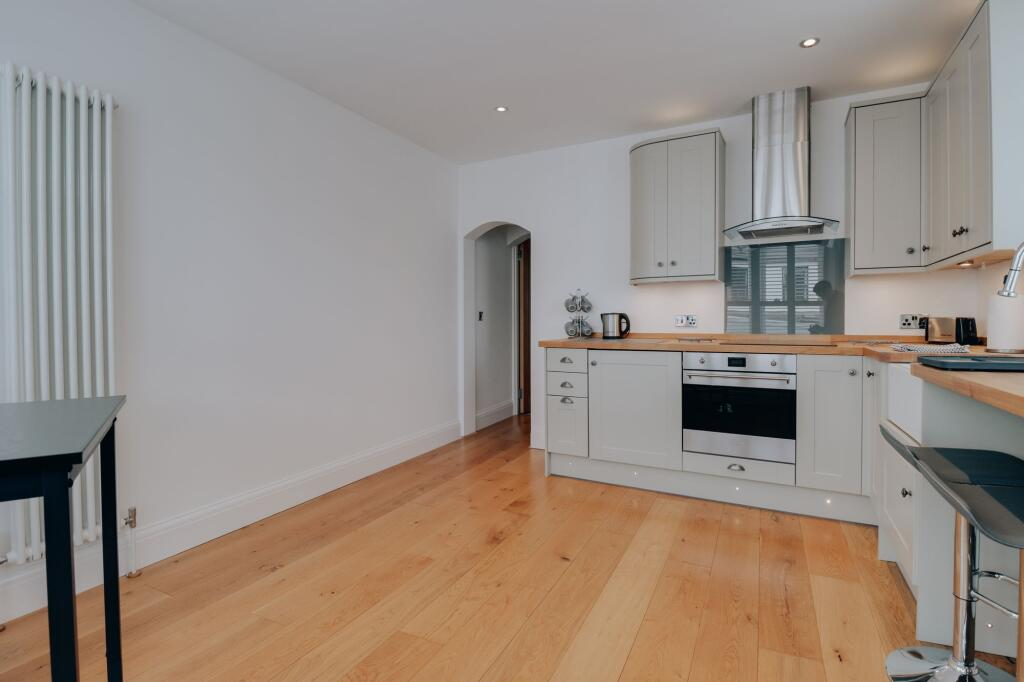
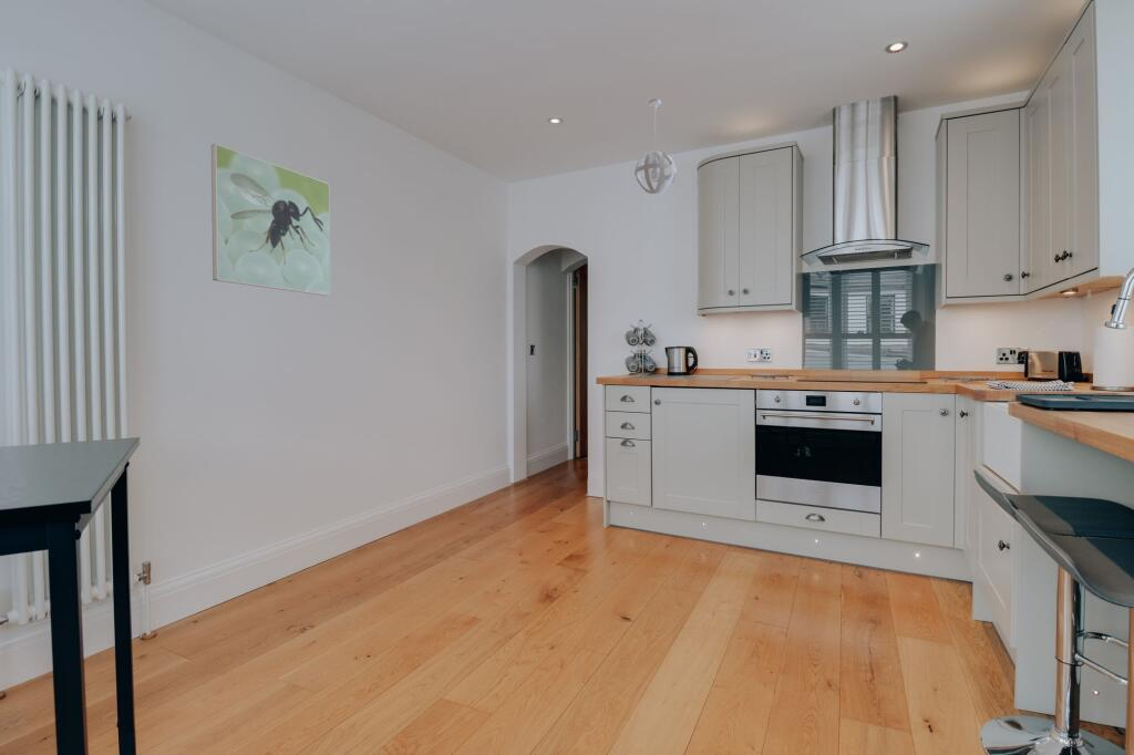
+ pendant light [633,97,677,195]
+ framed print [210,143,331,297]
